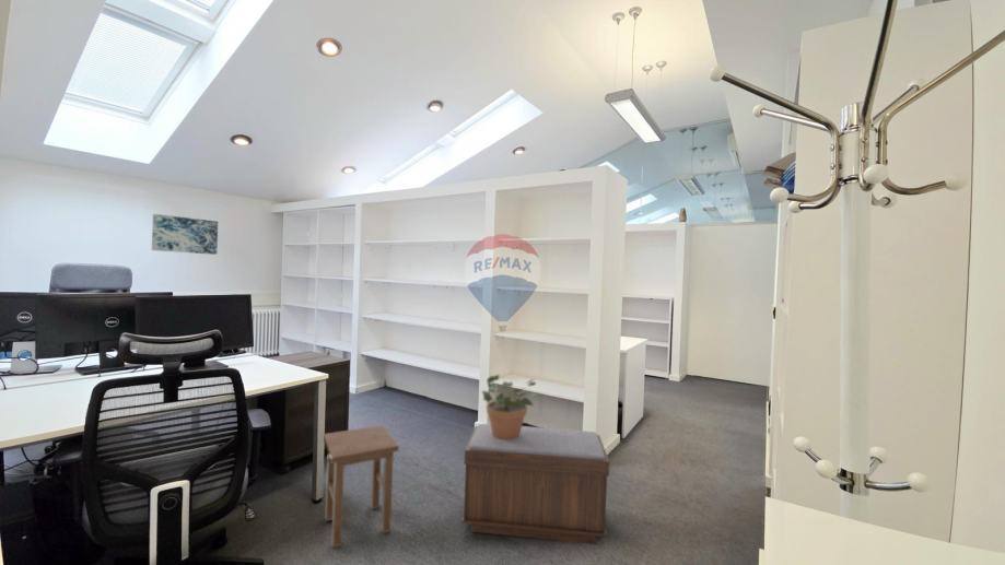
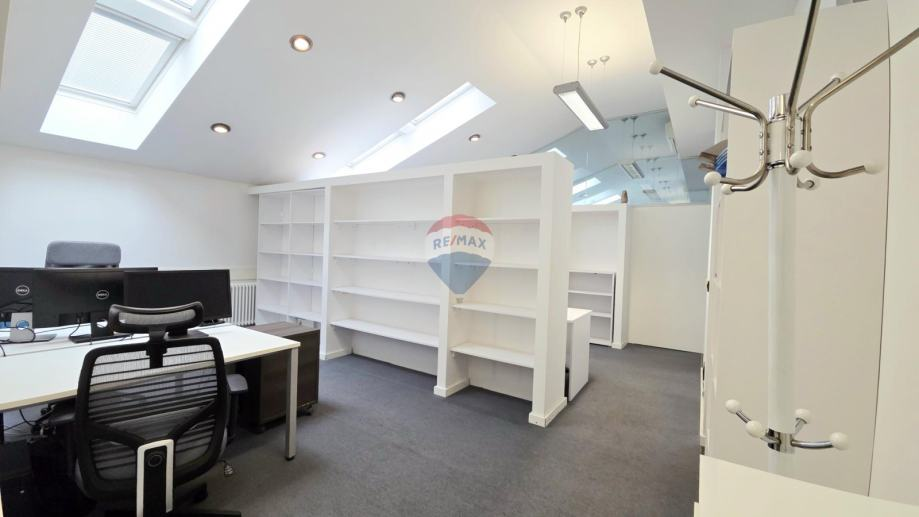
- wall art [151,213,219,256]
- bench [460,423,610,545]
- stool [323,424,400,549]
- potted plant [481,373,544,439]
